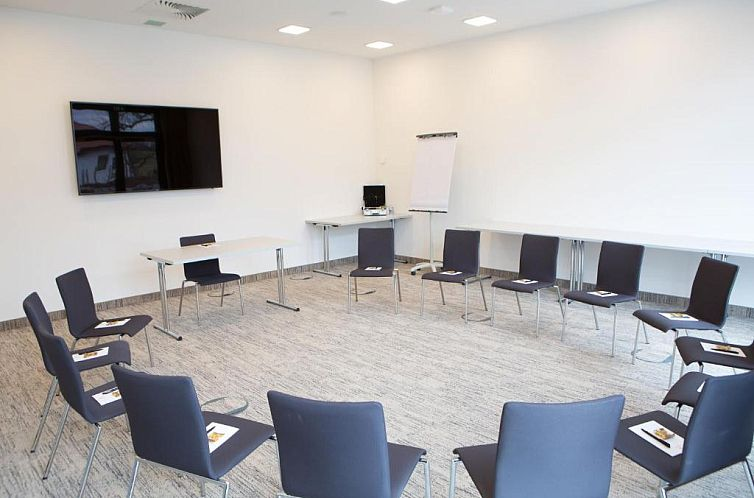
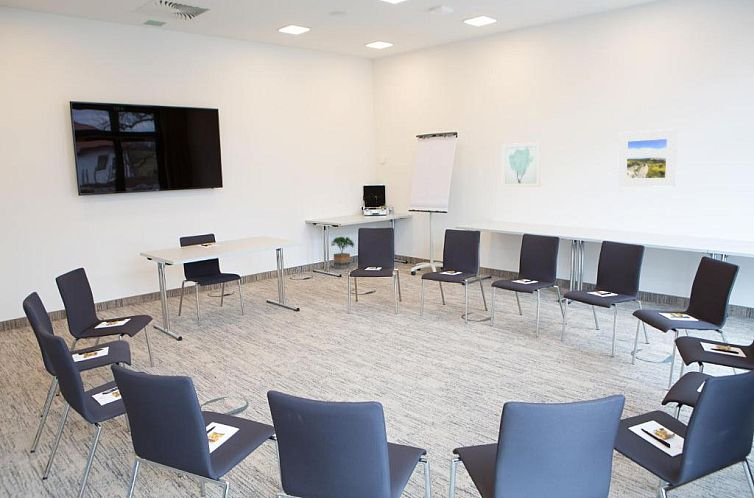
+ wall art [501,141,542,188]
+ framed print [617,128,678,188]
+ potted tree [330,236,355,270]
